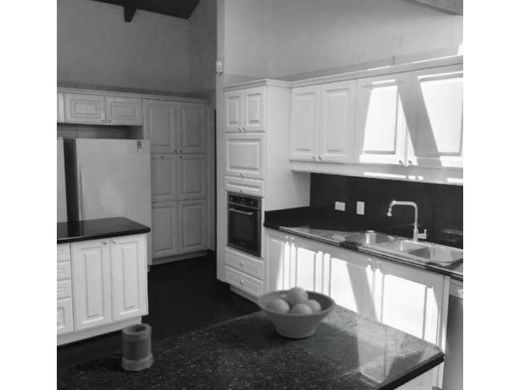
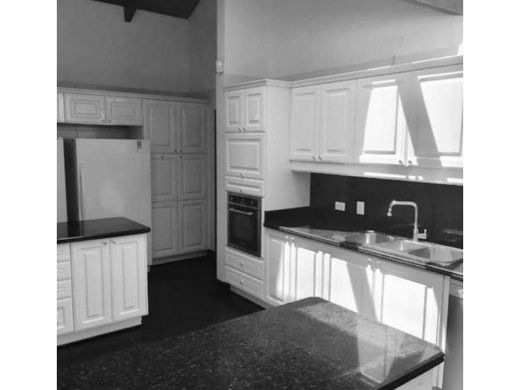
- fruit bowl [255,286,337,339]
- mug [120,323,155,372]
